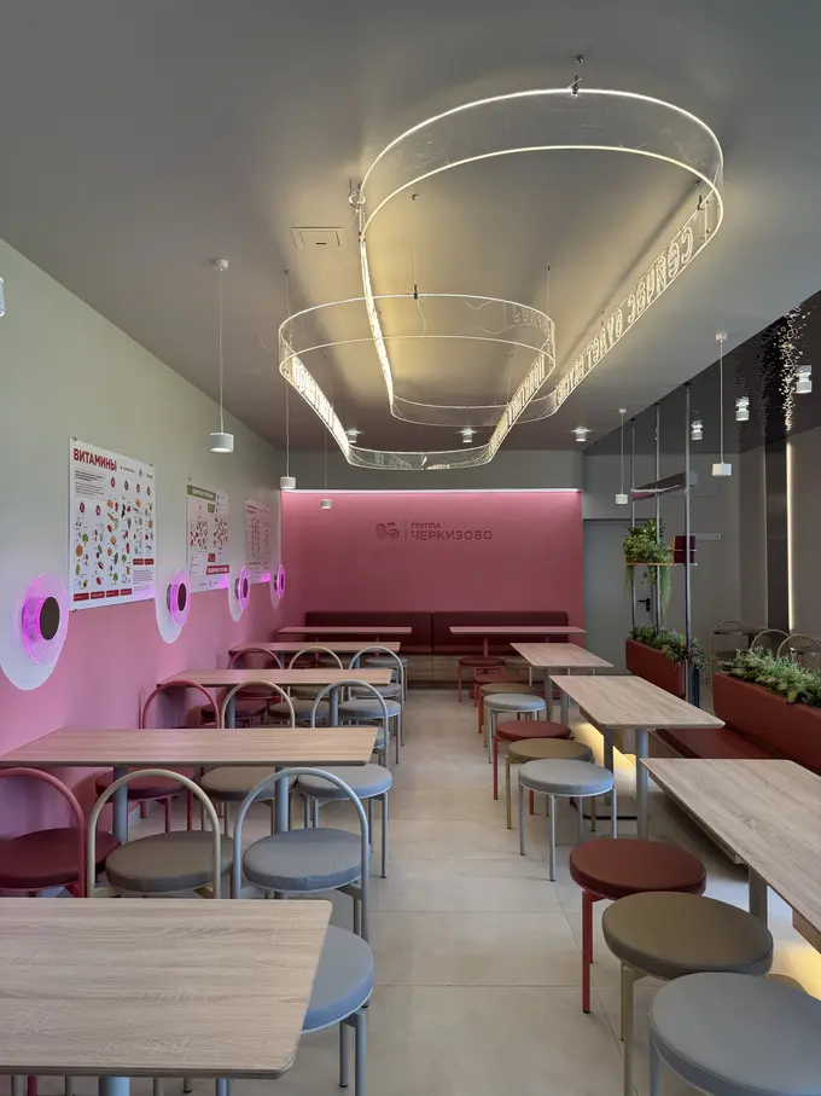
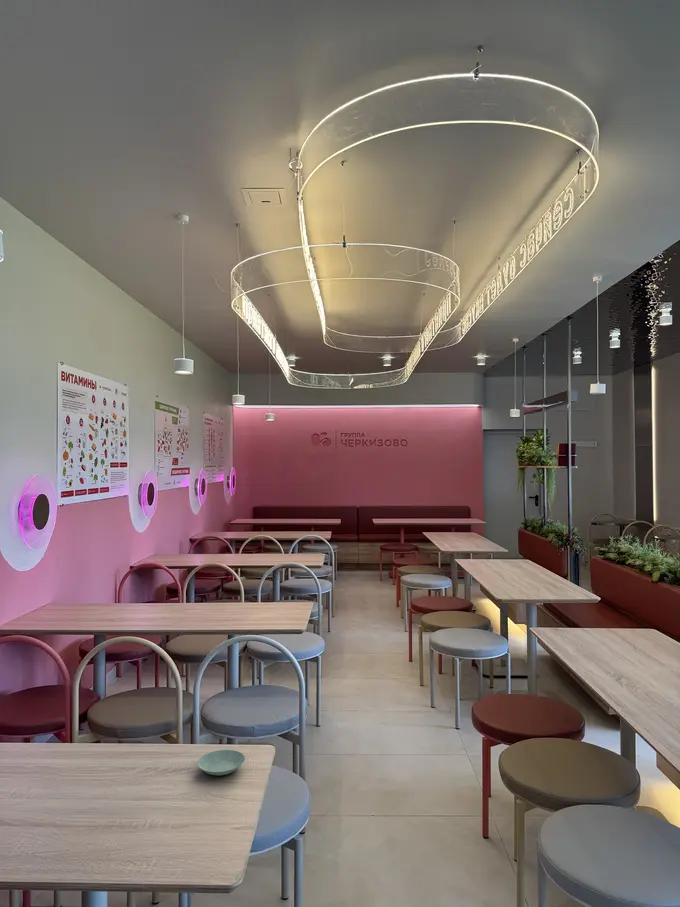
+ saucer [197,749,246,776]
